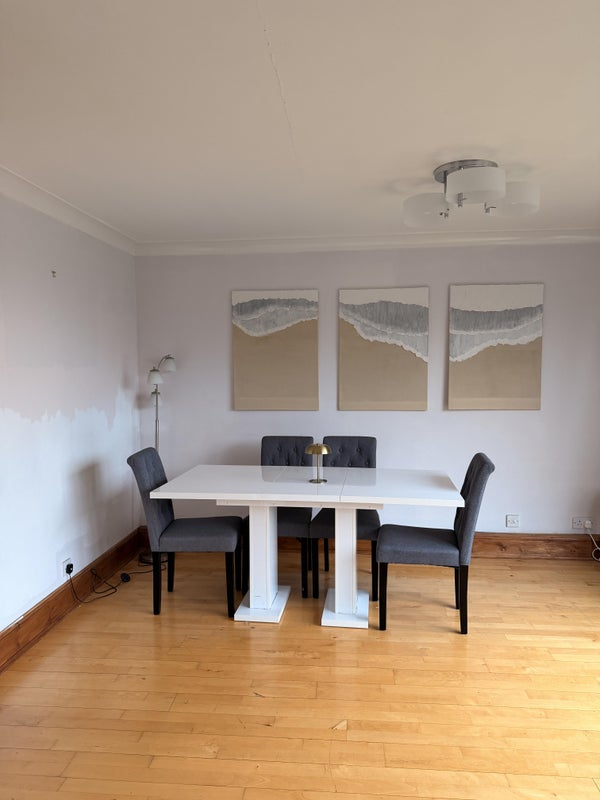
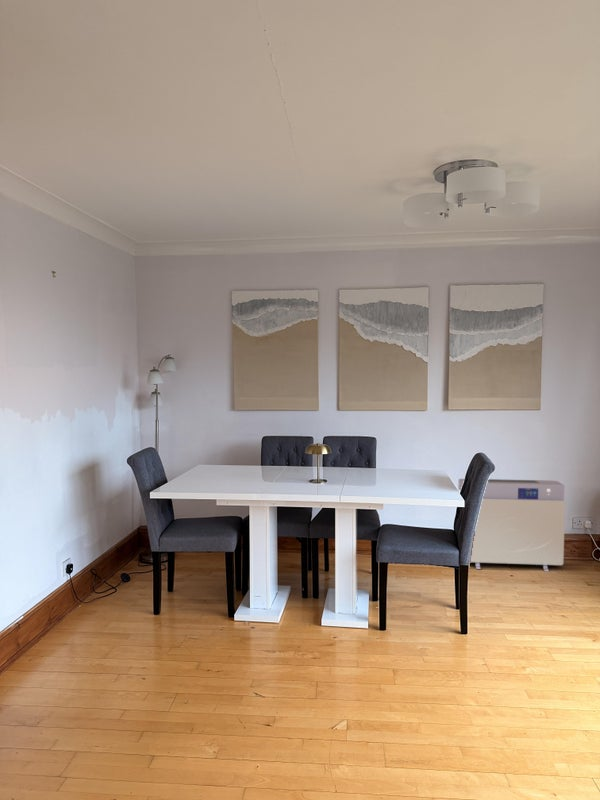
+ air purifier [457,478,566,573]
